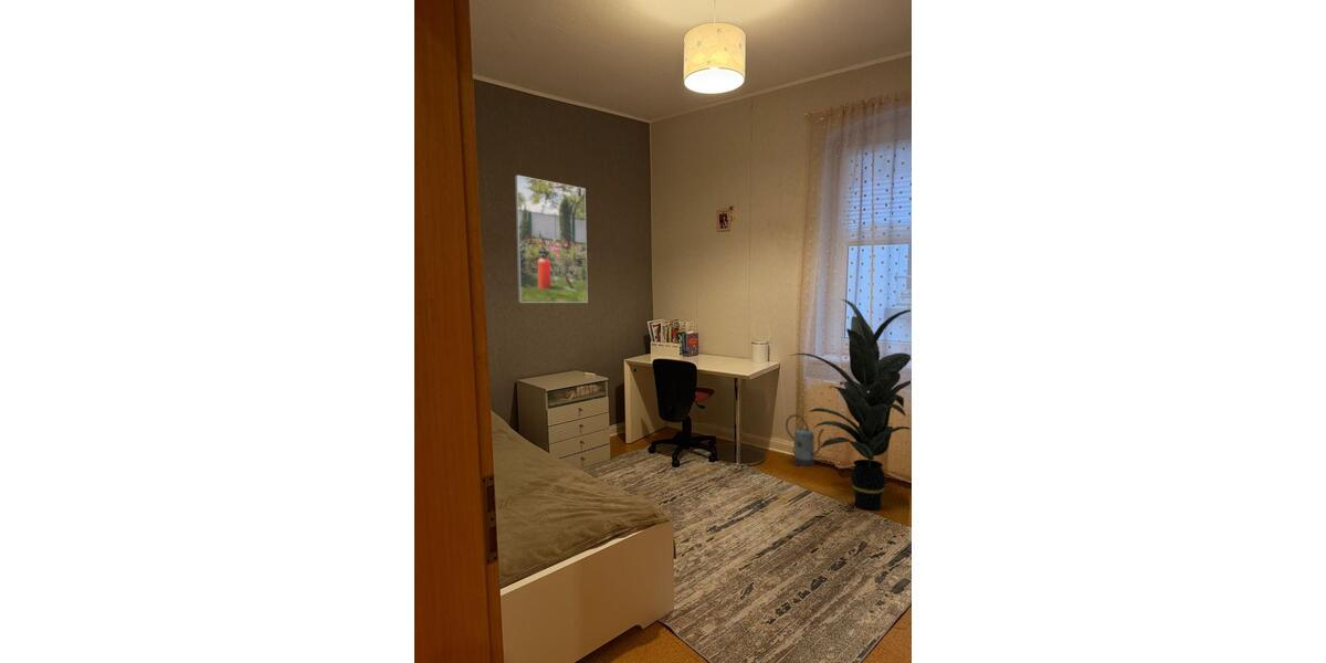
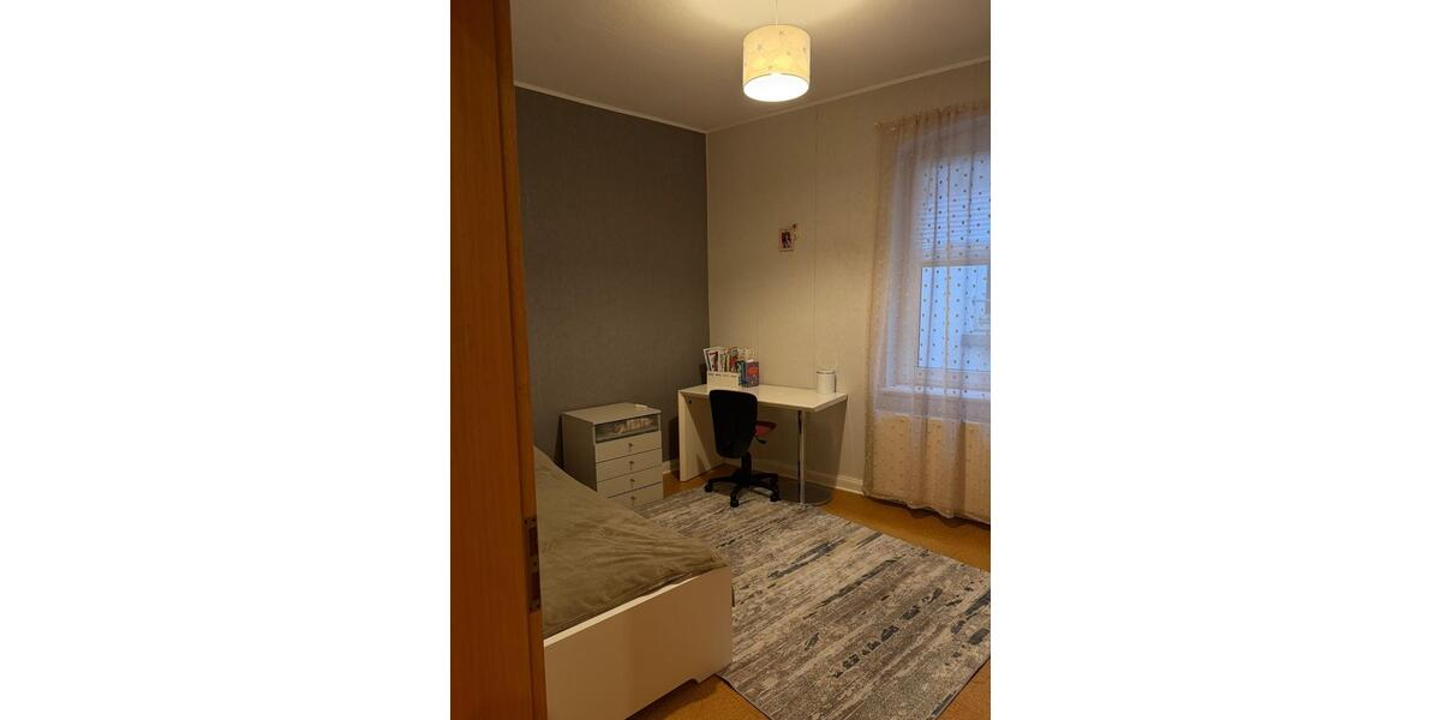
- indoor plant [790,298,912,511]
- watering can [785,413,825,467]
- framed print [514,175,589,304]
